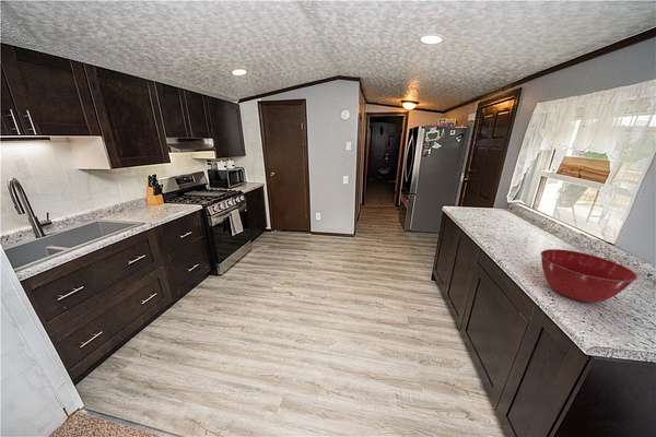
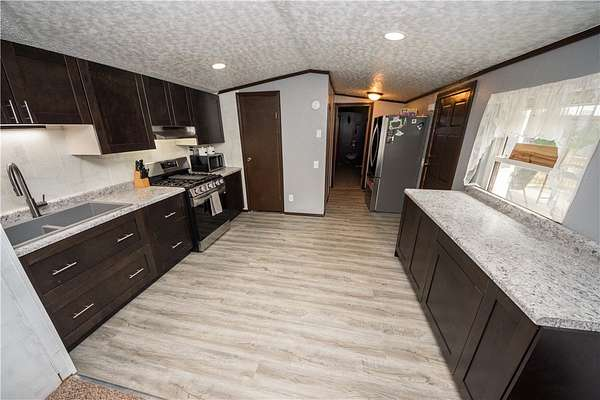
- mixing bowl [540,248,639,304]
